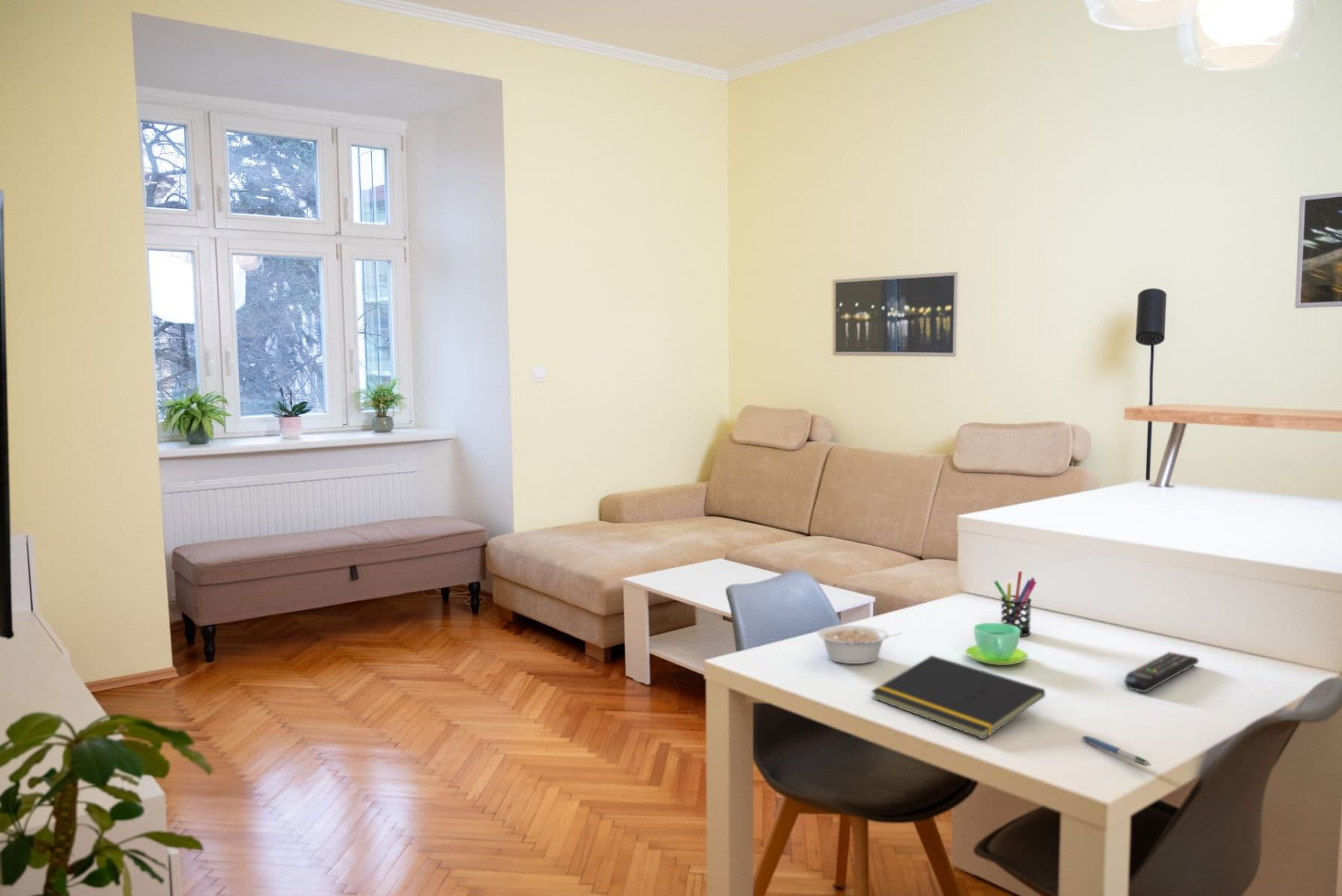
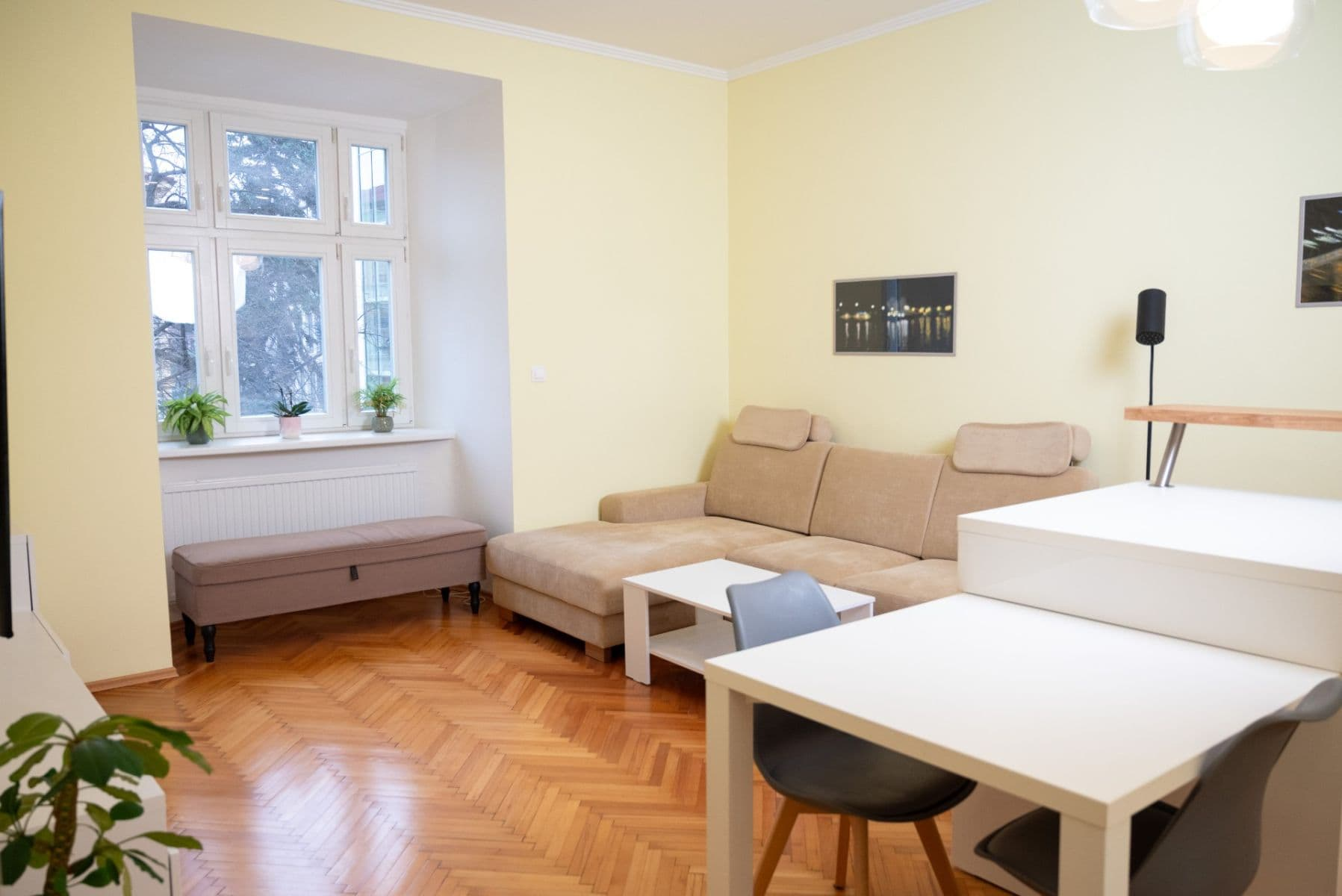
- cup [965,622,1028,666]
- notepad [870,655,1046,739]
- pen [1081,735,1152,768]
- remote control [1124,651,1199,693]
- pen holder [993,570,1037,637]
- legume [817,624,902,665]
